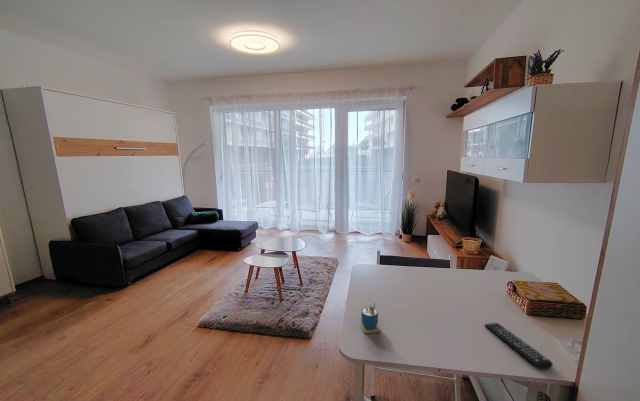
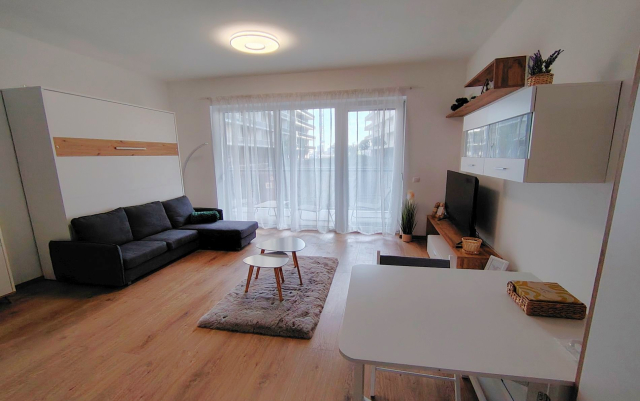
- cup [359,302,381,334]
- remote control [484,322,554,371]
